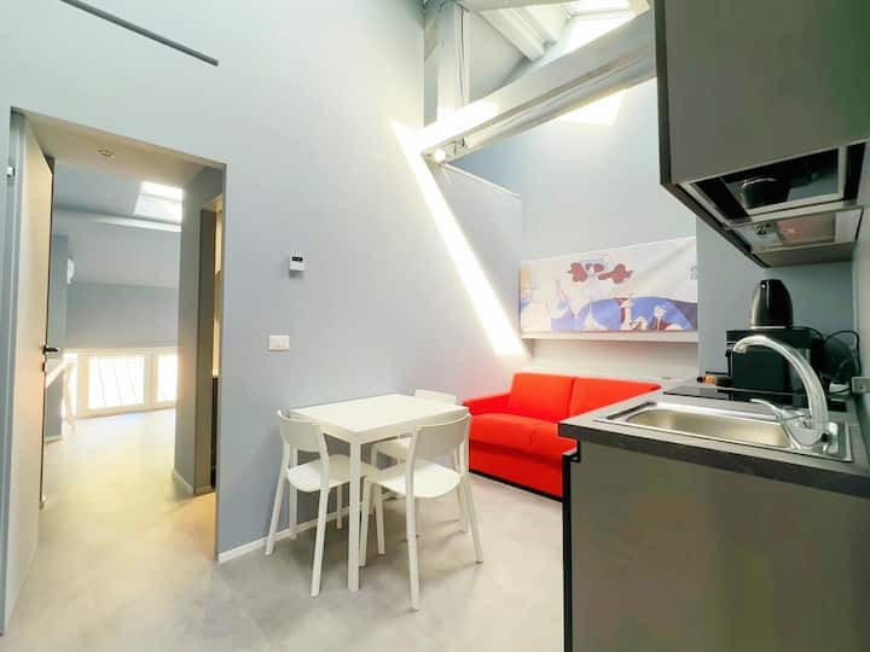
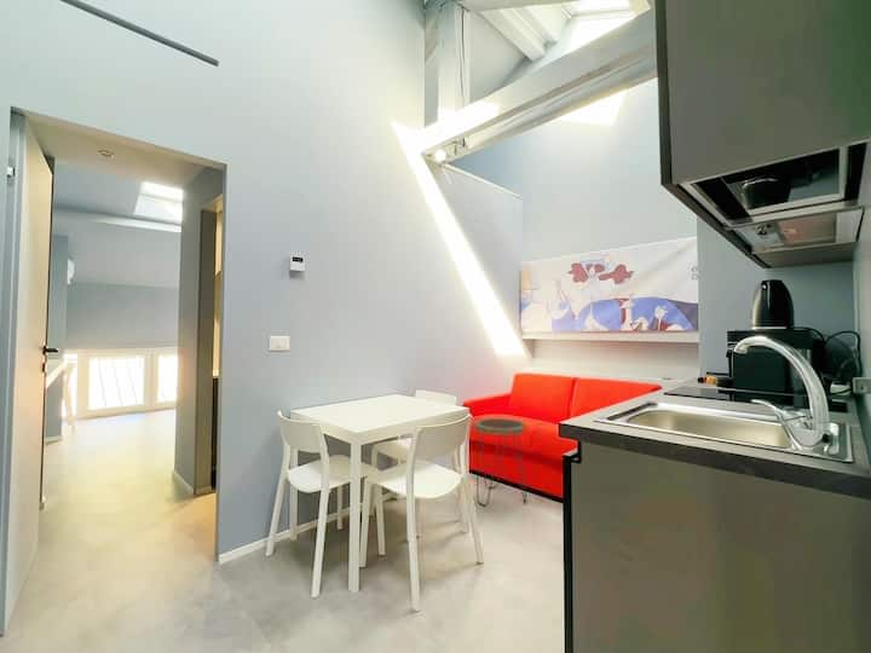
+ side table [472,417,527,507]
